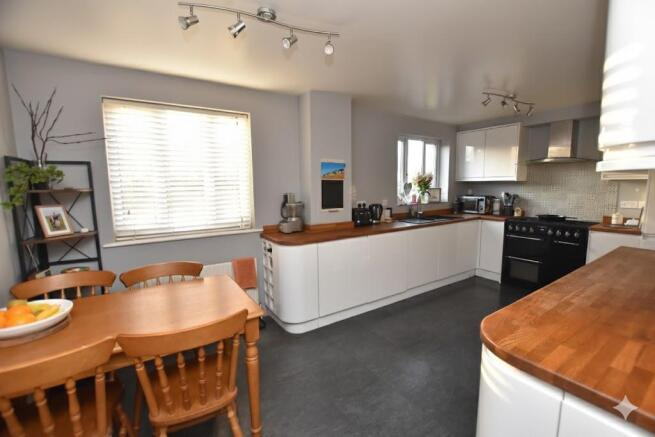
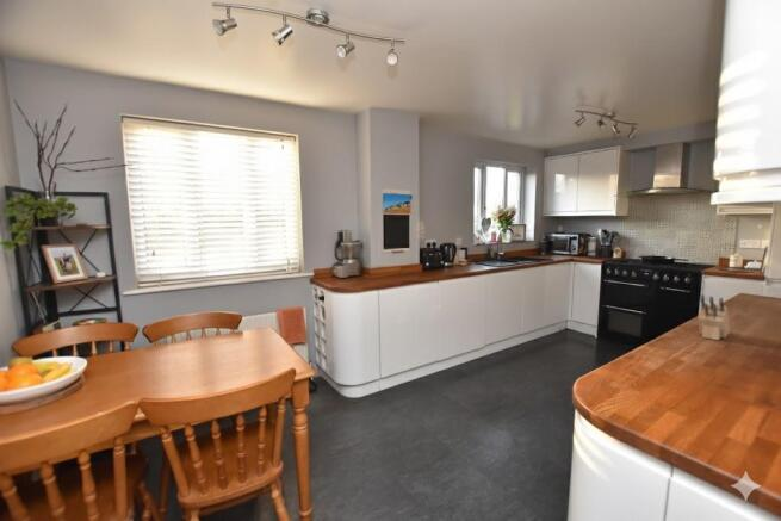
+ knife block [696,293,731,341]
